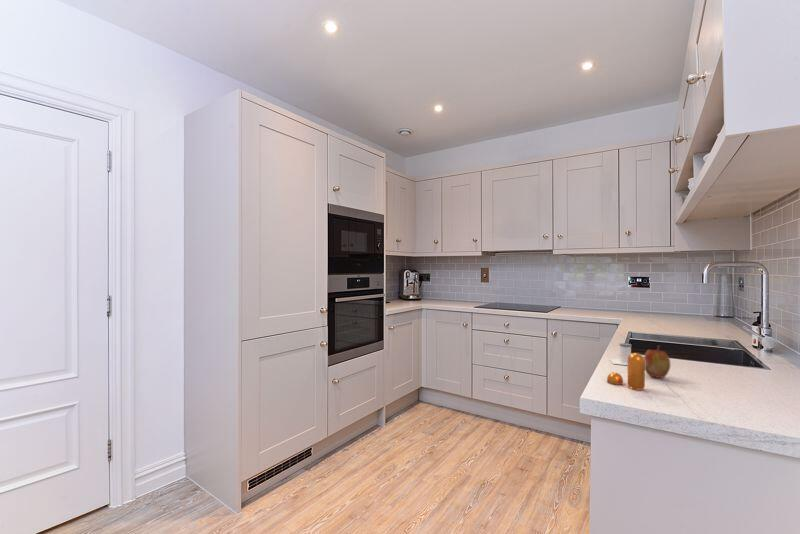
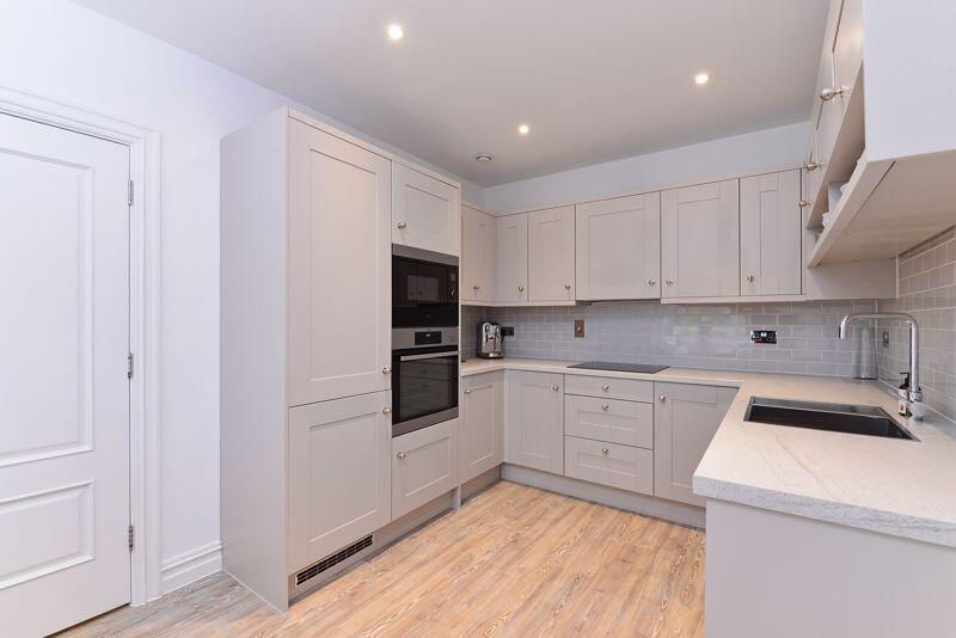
- apple [643,344,671,379]
- pepper shaker [606,352,646,391]
- salt shaker [609,342,633,366]
